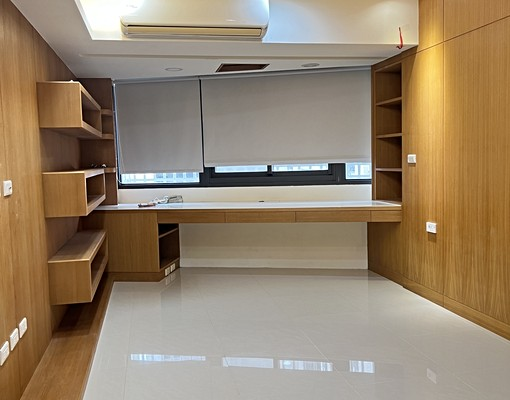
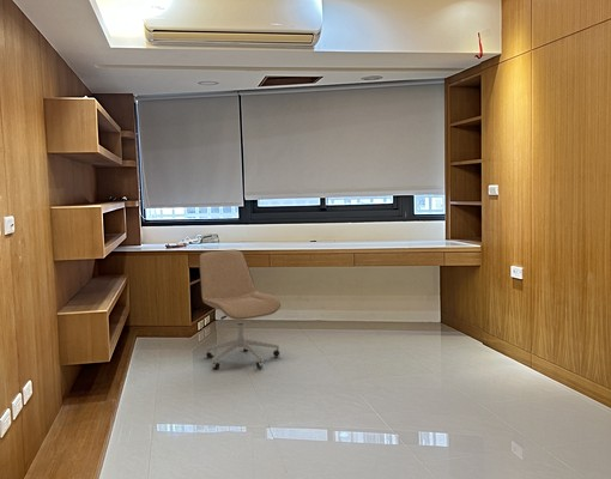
+ office chair [198,249,282,370]
